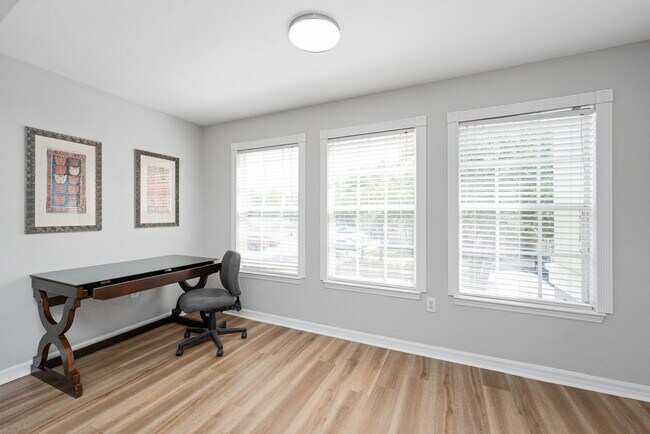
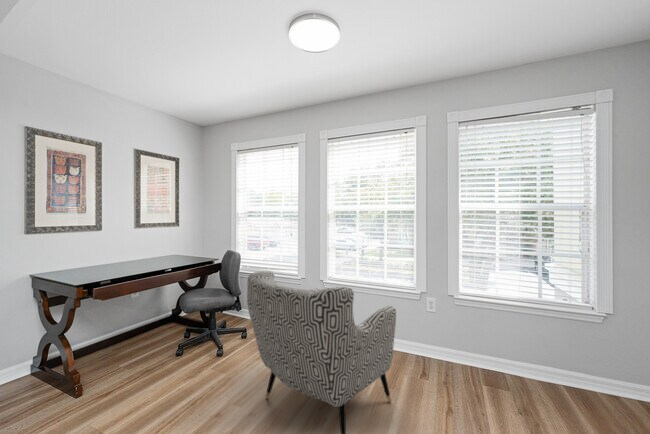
+ armchair [246,270,397,434]
